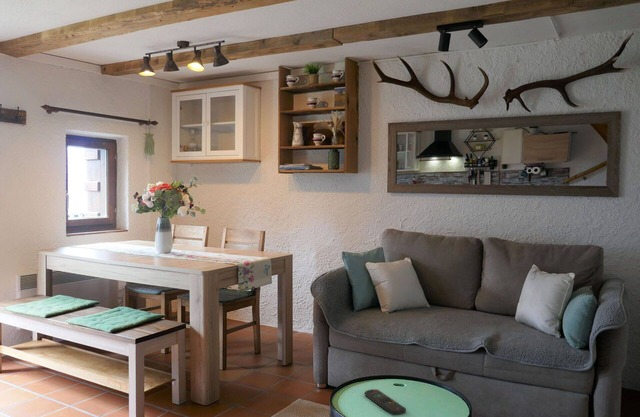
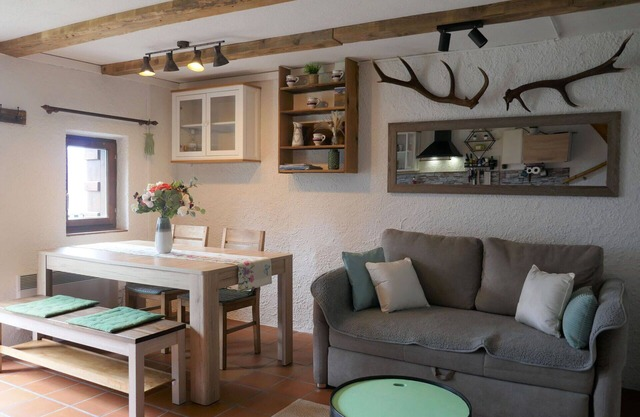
- remote control [364,388,407,416]
